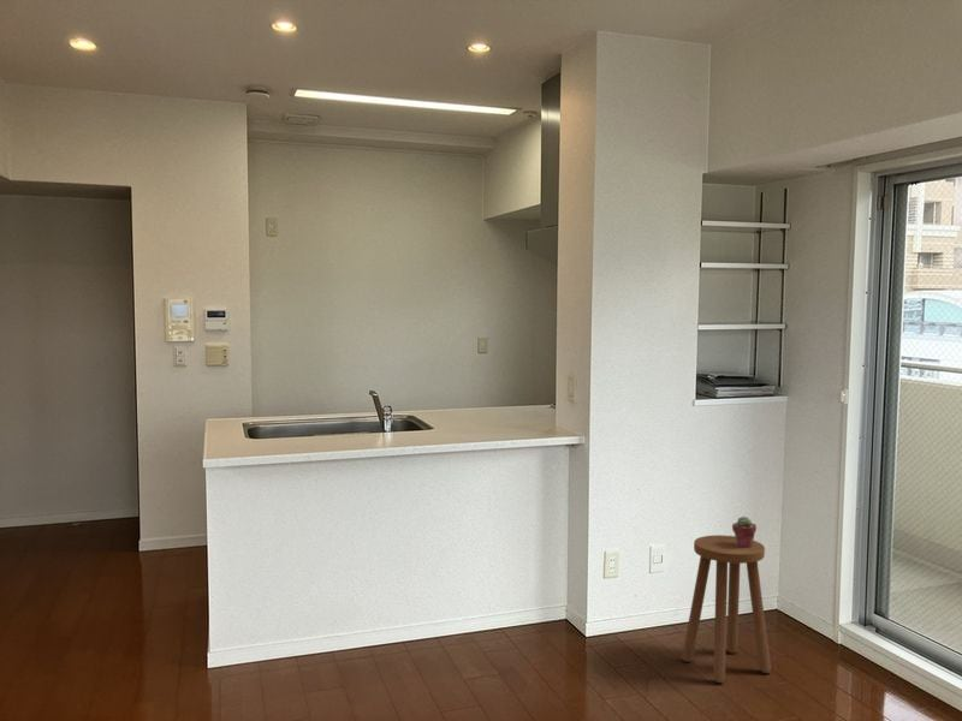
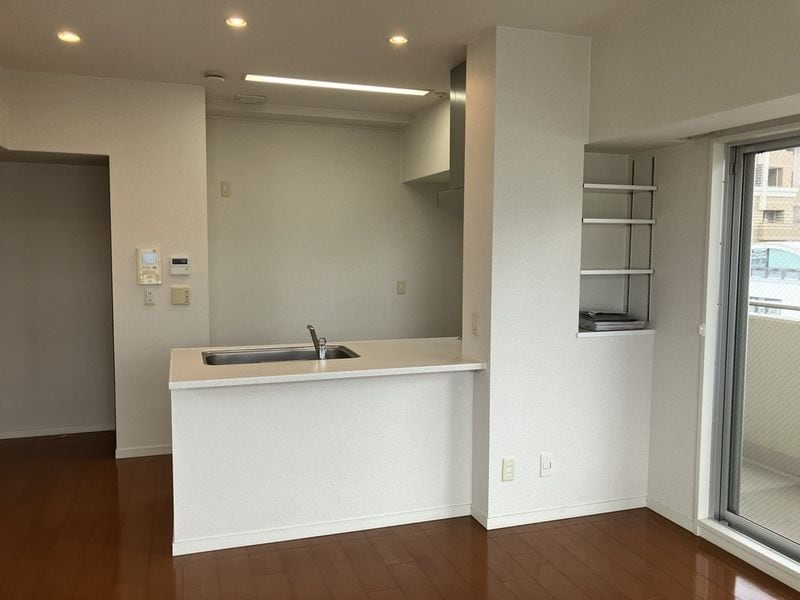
- stool [681,534,772,684]
- potted succulent [731,516,758,548]
